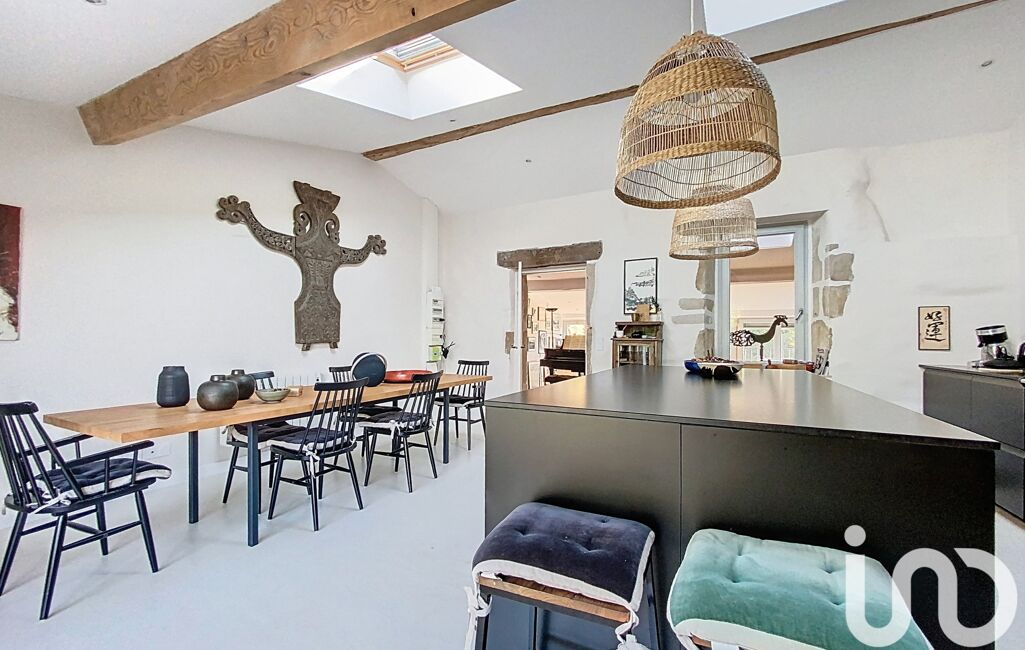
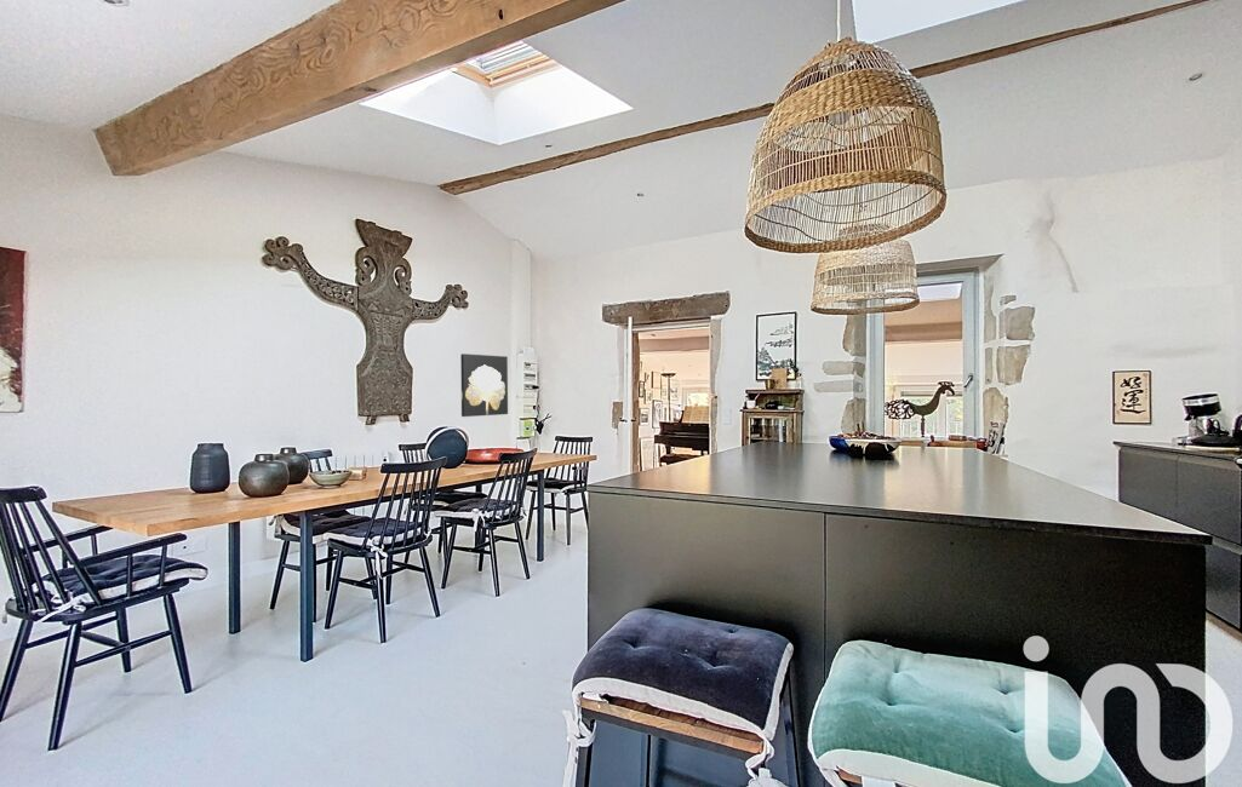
+ wall art [459,352,509,418]
